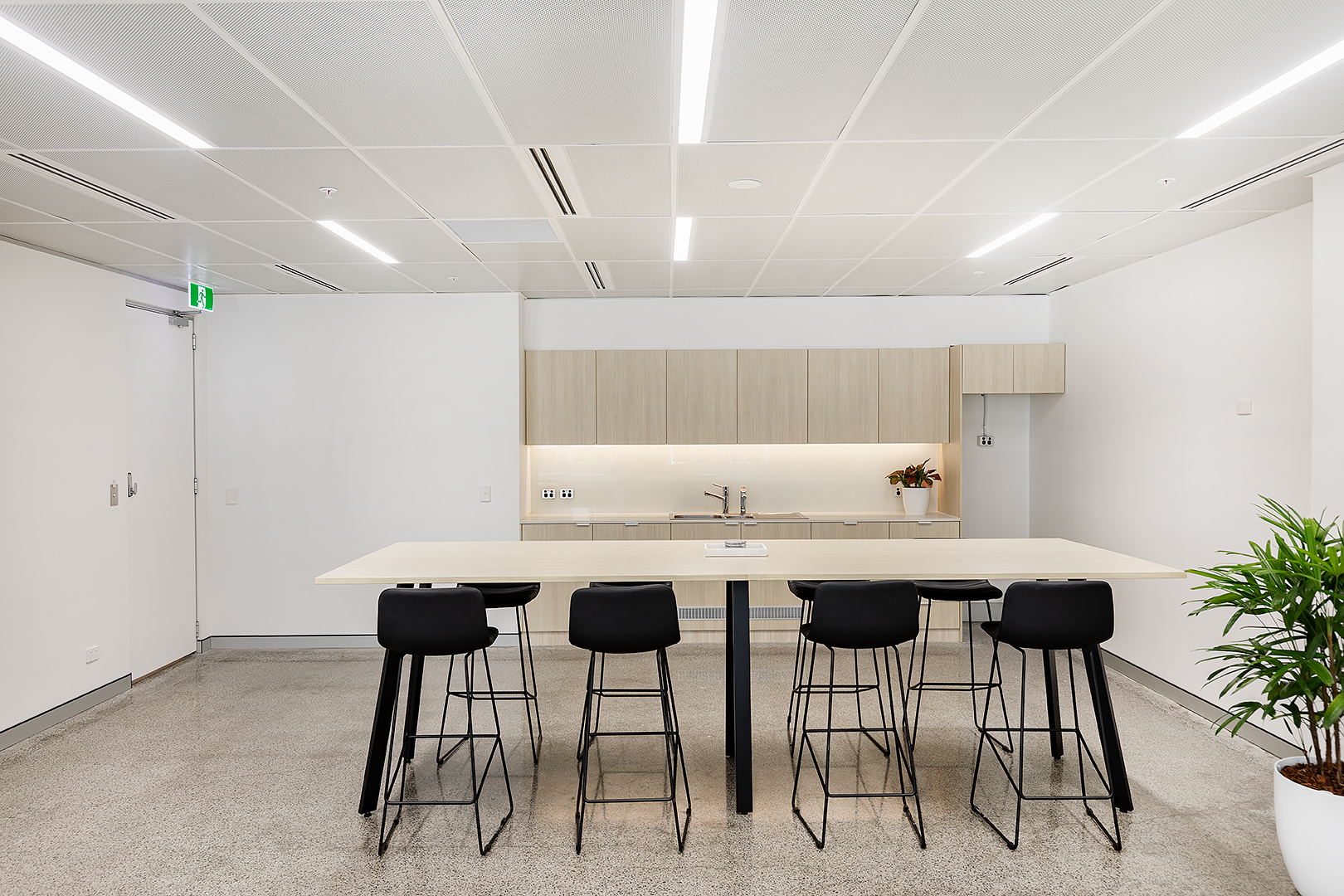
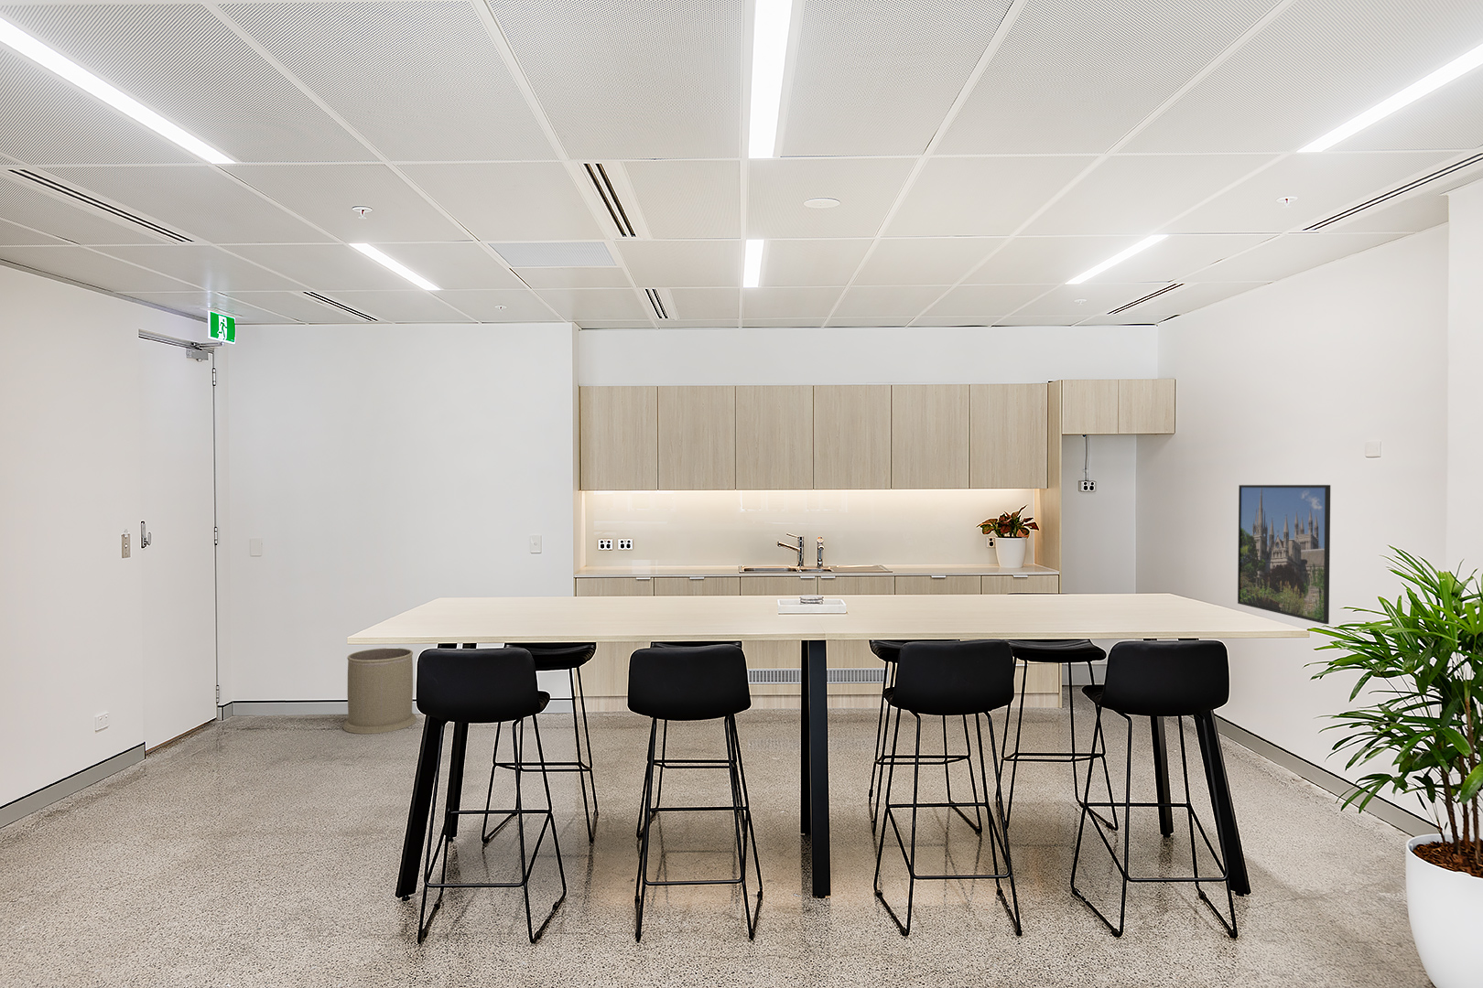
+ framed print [1237,484,1331,625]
+ trash can [342,647,417,734]
